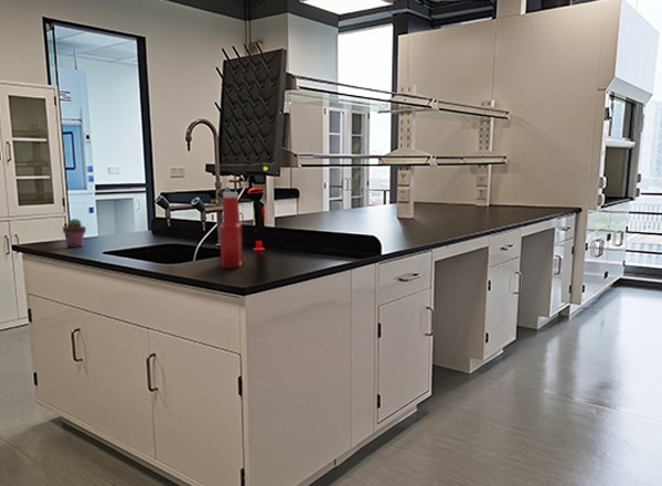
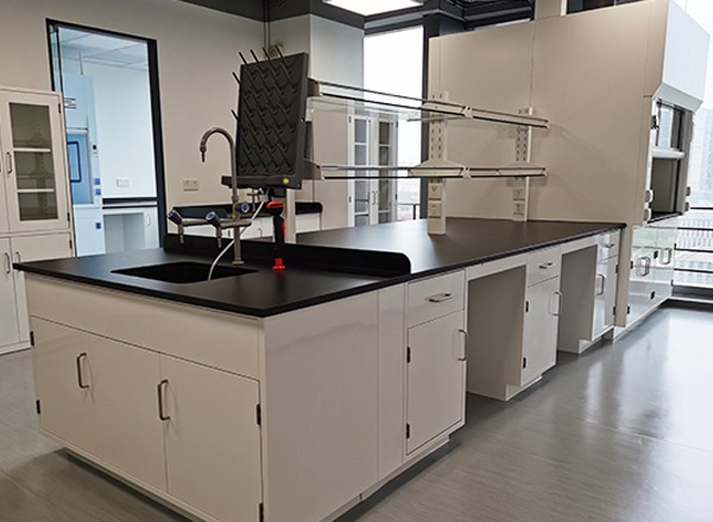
- soap bottle [218,191,244,270]
- potted succulent [62,218,87,249]
